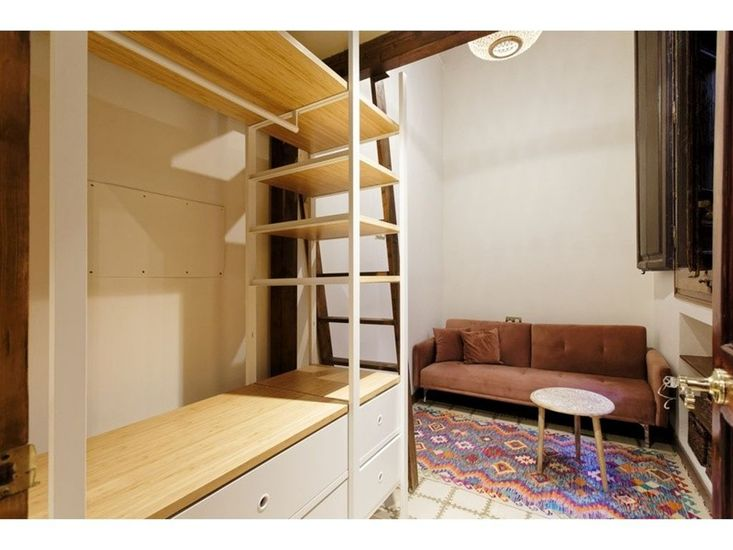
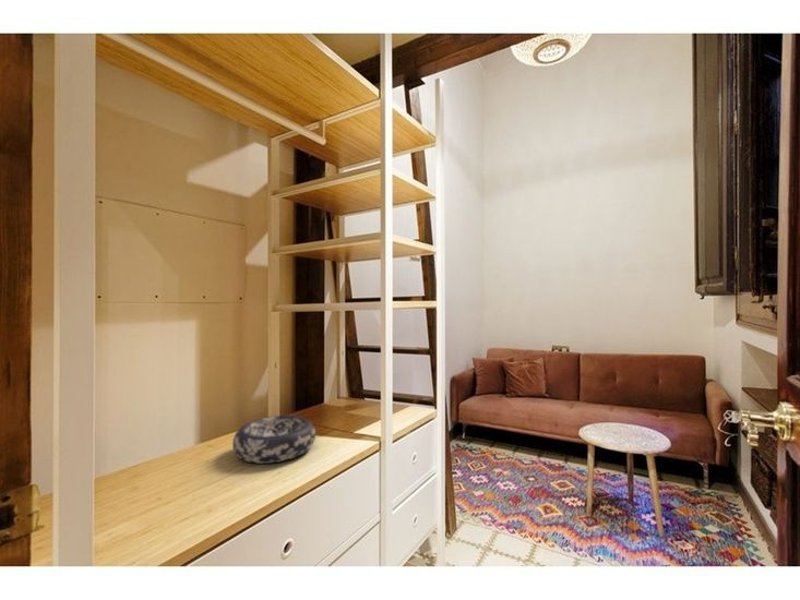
+ decorative bowl [231,415,317,465]
